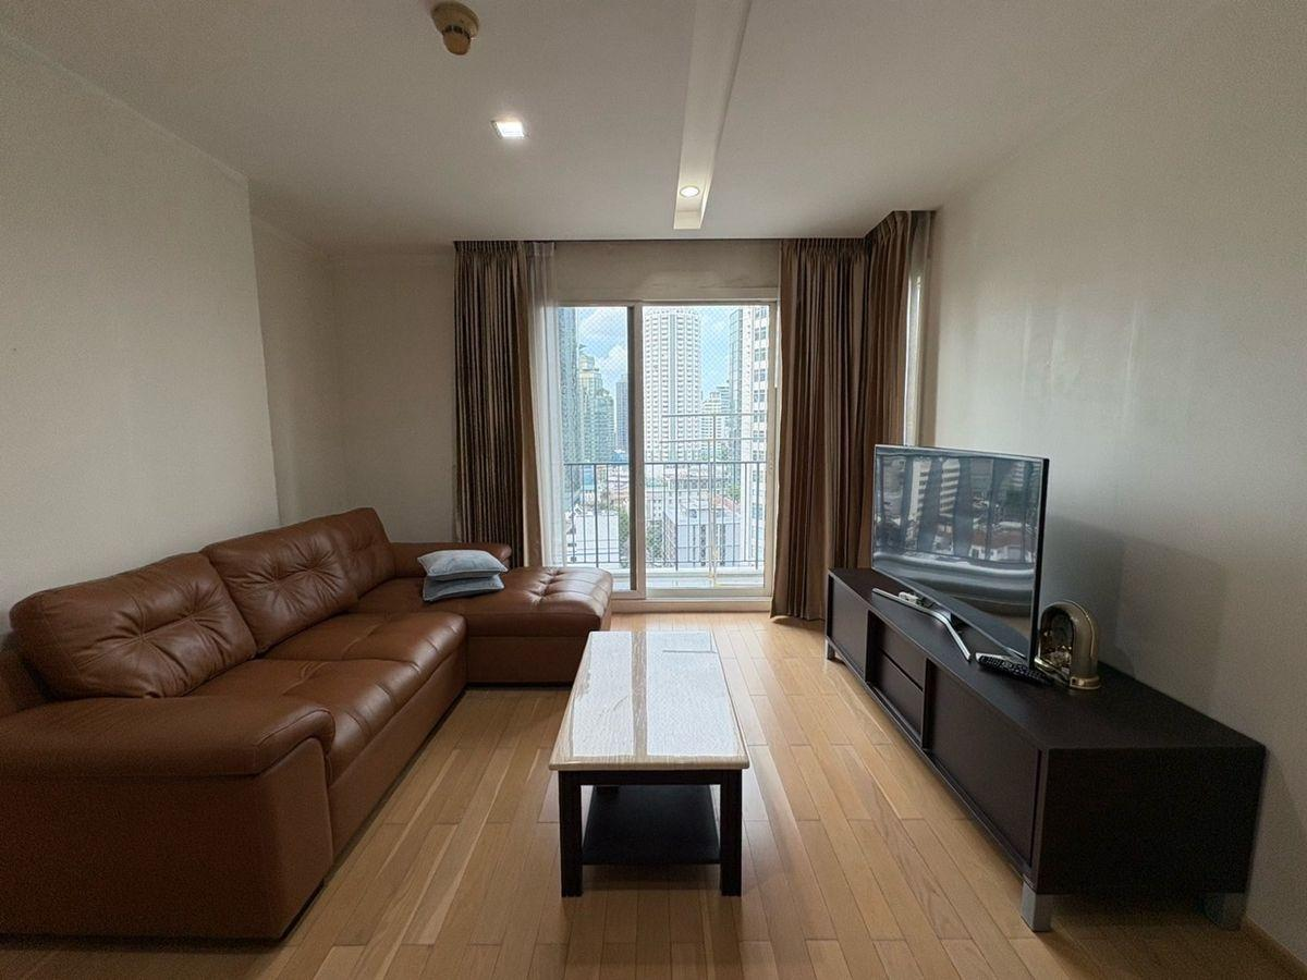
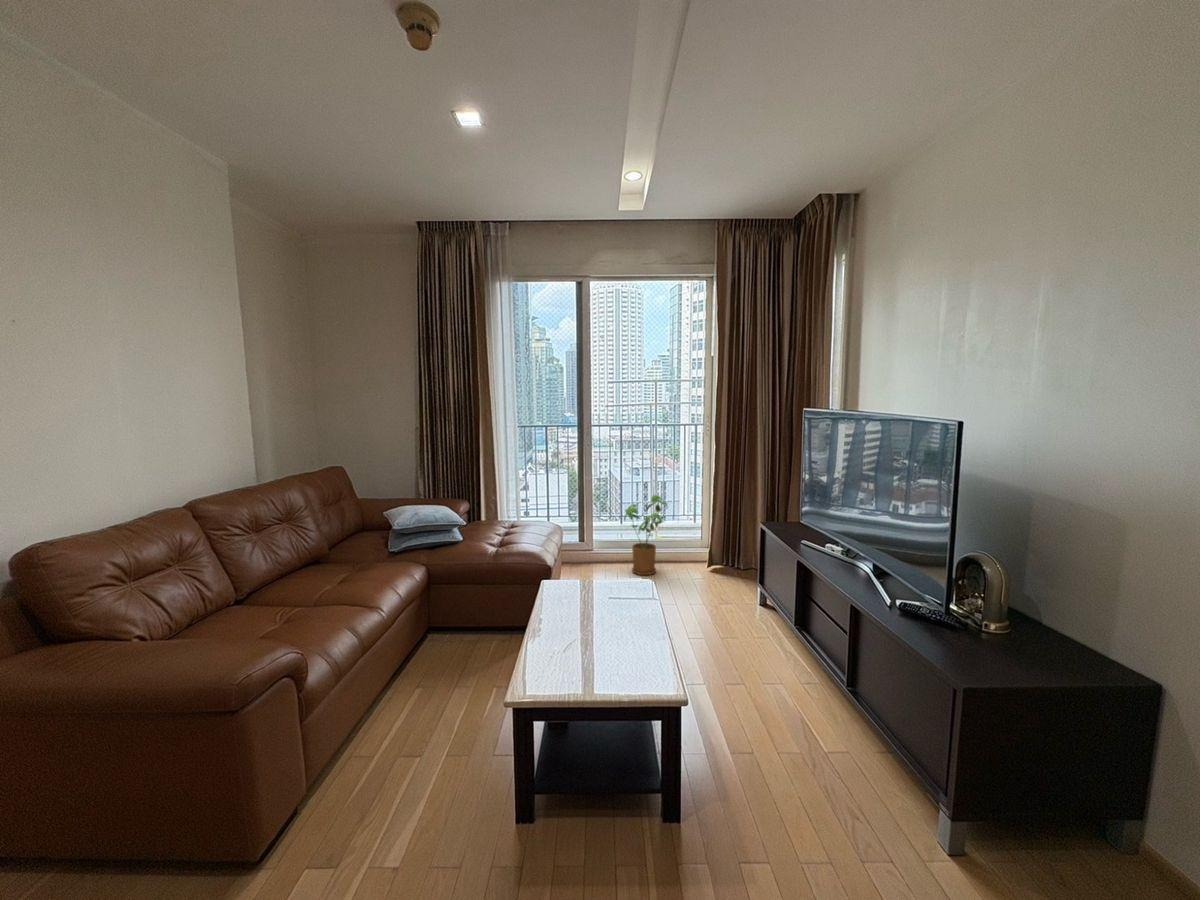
+ house plant [623,494,669,576]
